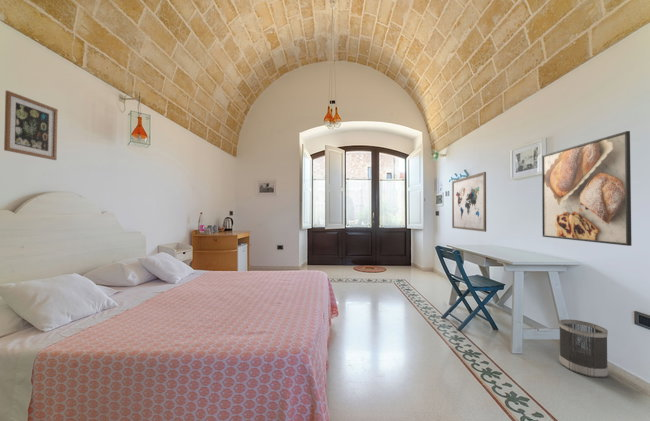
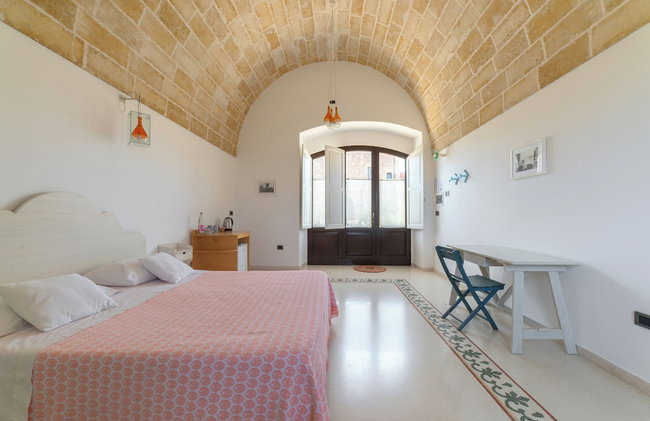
- wastebasket [558,318,609,379]
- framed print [541,130,632,247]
- wall art [3,90,59,161]
- wall art [451,171,487,233]
